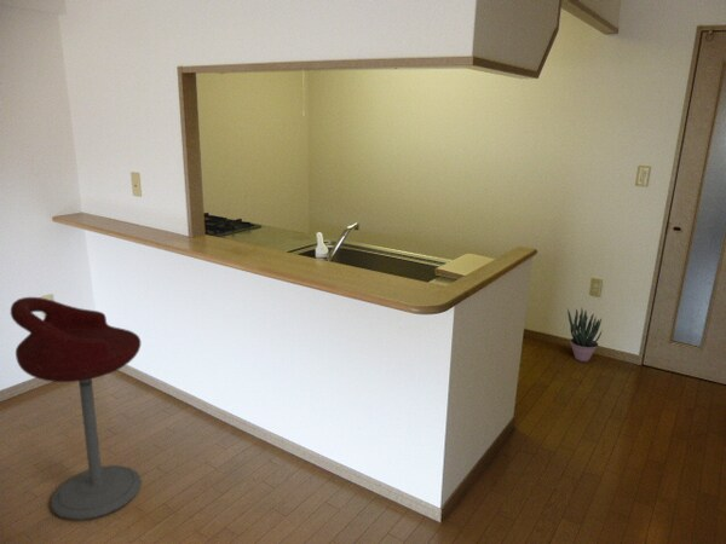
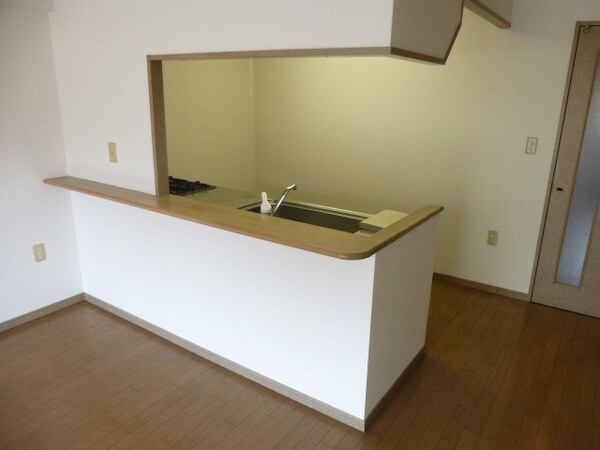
- bar stool [10,296,143,521]
- potted plant [566,306,604,363]
